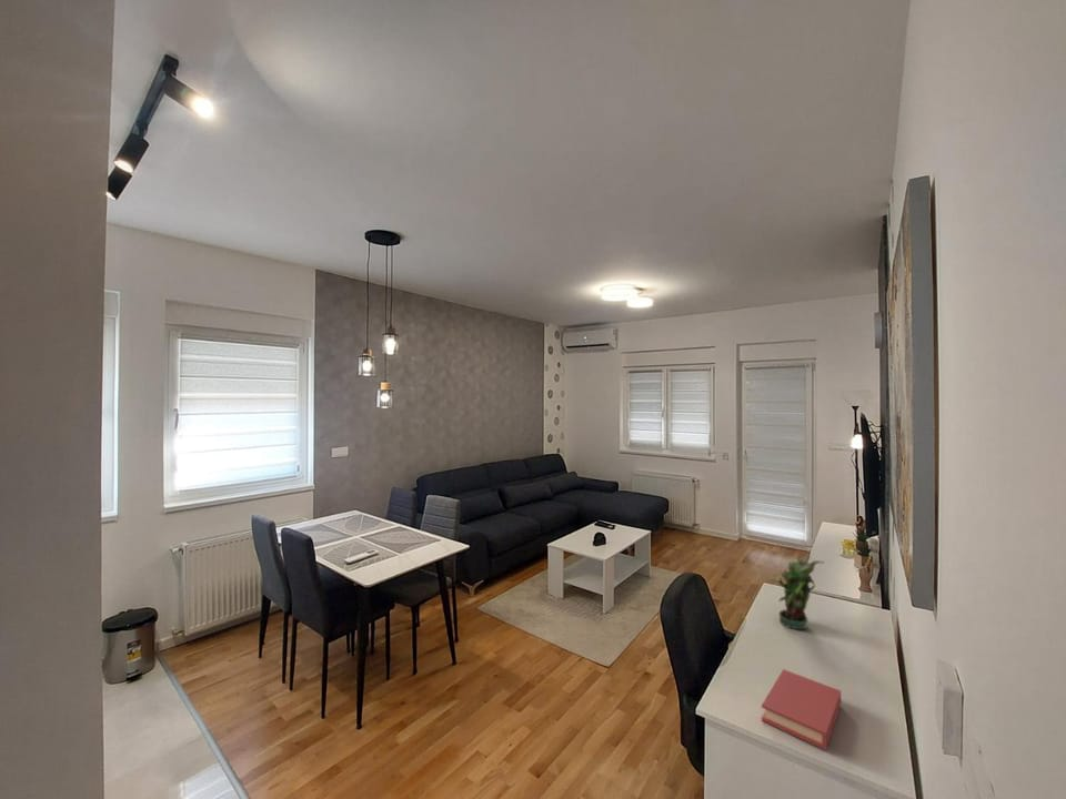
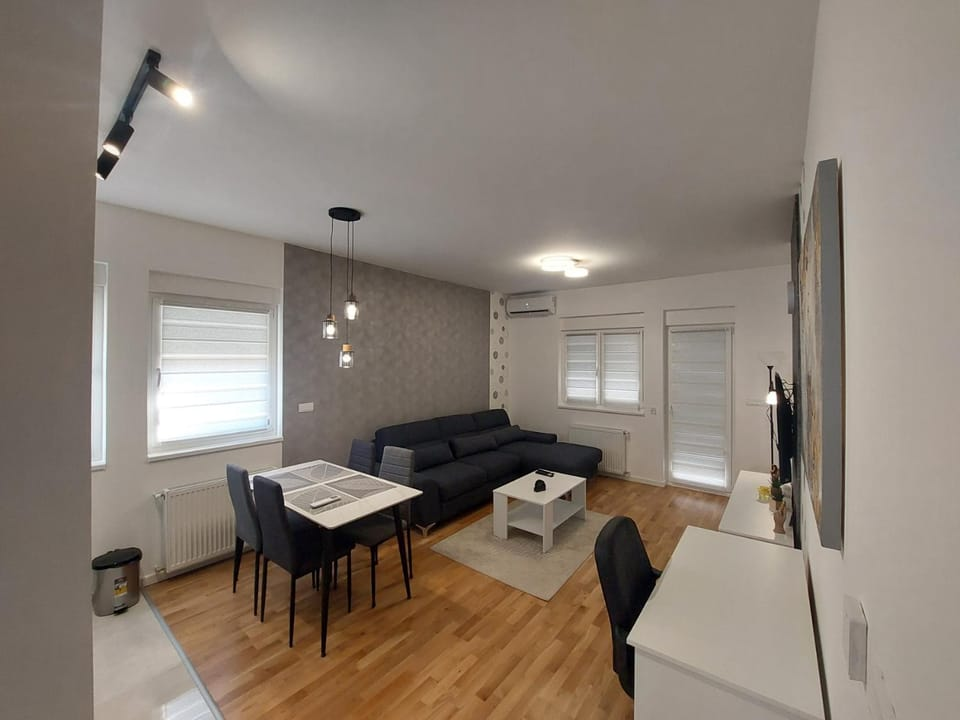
- book [761,668,842,751]
- potted plant [768,553,825,630]
